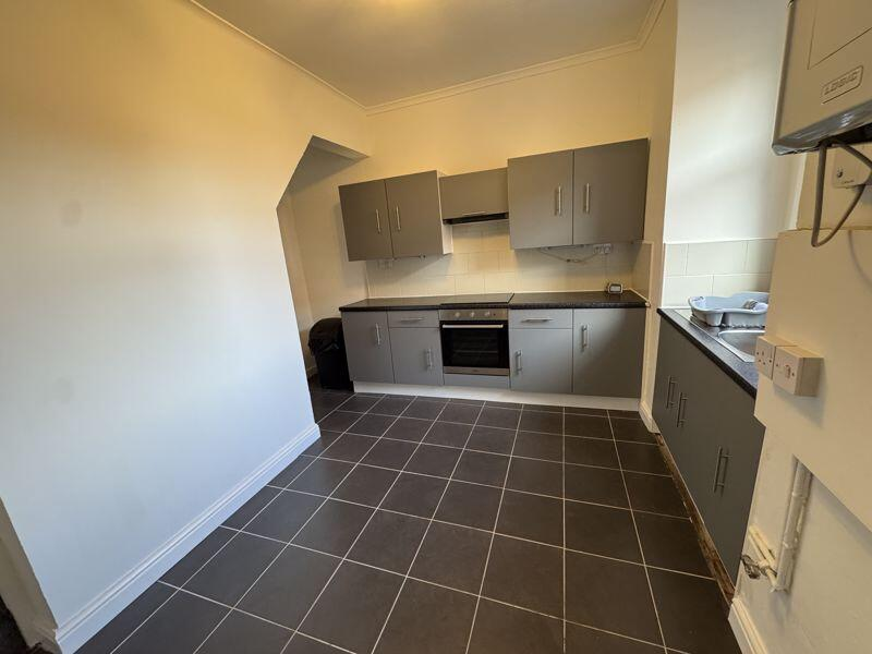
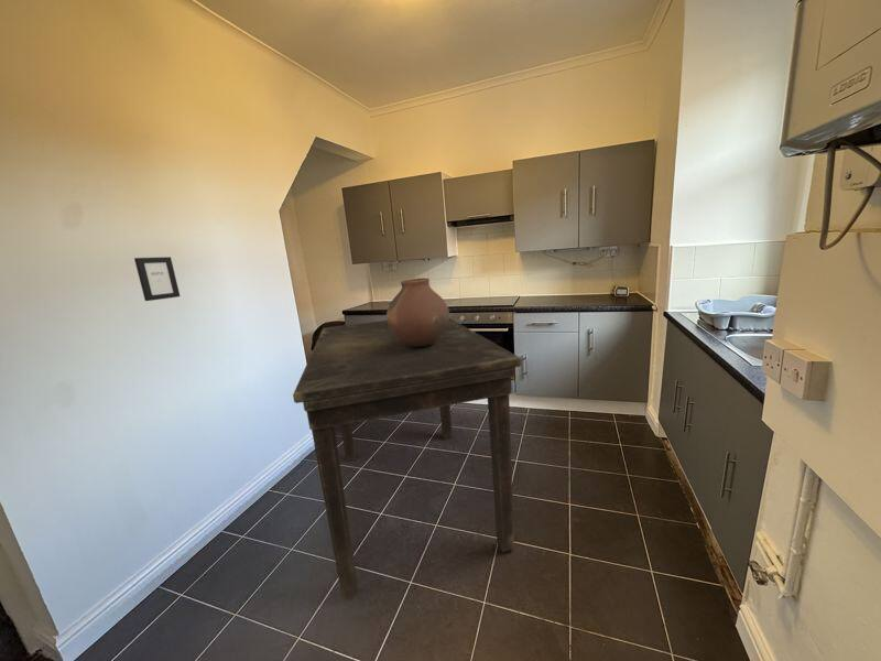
+ vase [385,278,450,347]
+ dining table [292,317,522,599]
+ picture frame [133,256,181,302]
